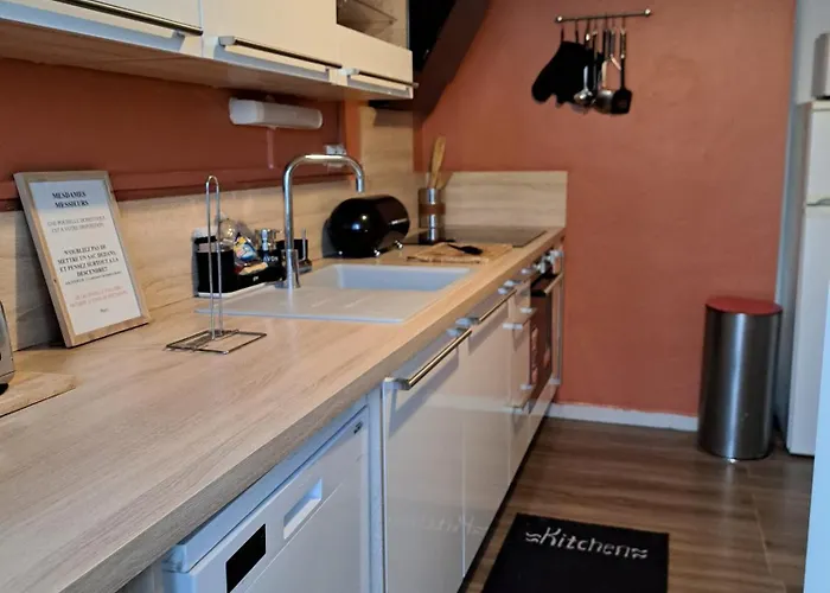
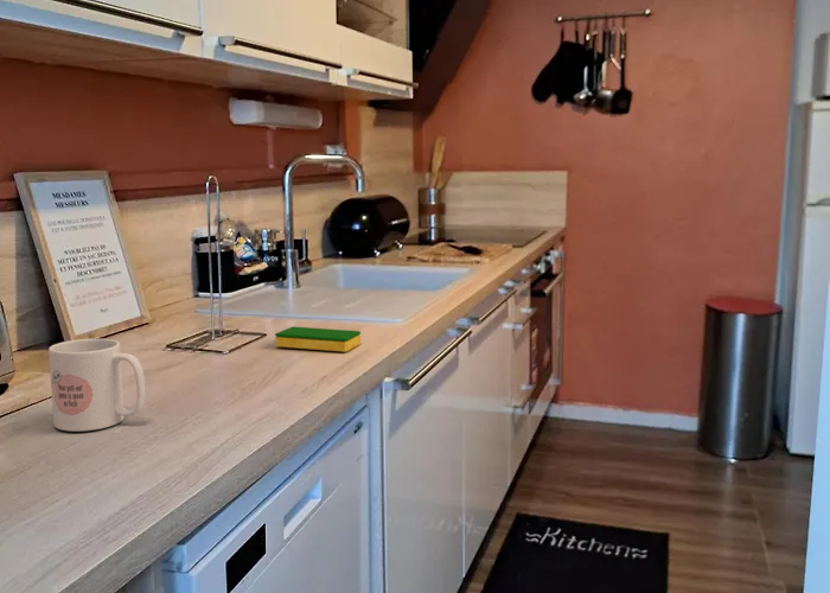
+ mug [47,338,146,433]
+ dish sponge [274,325,362,353]
